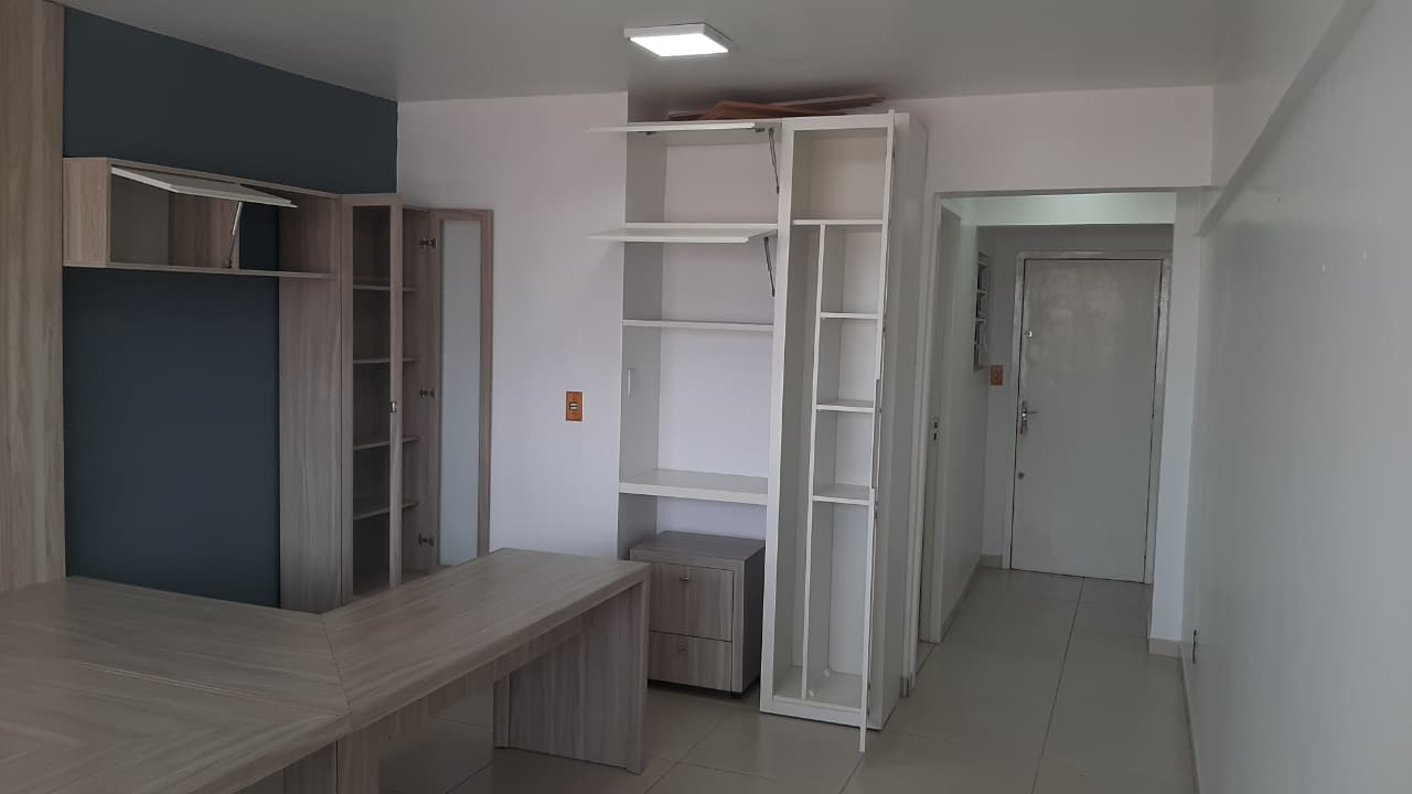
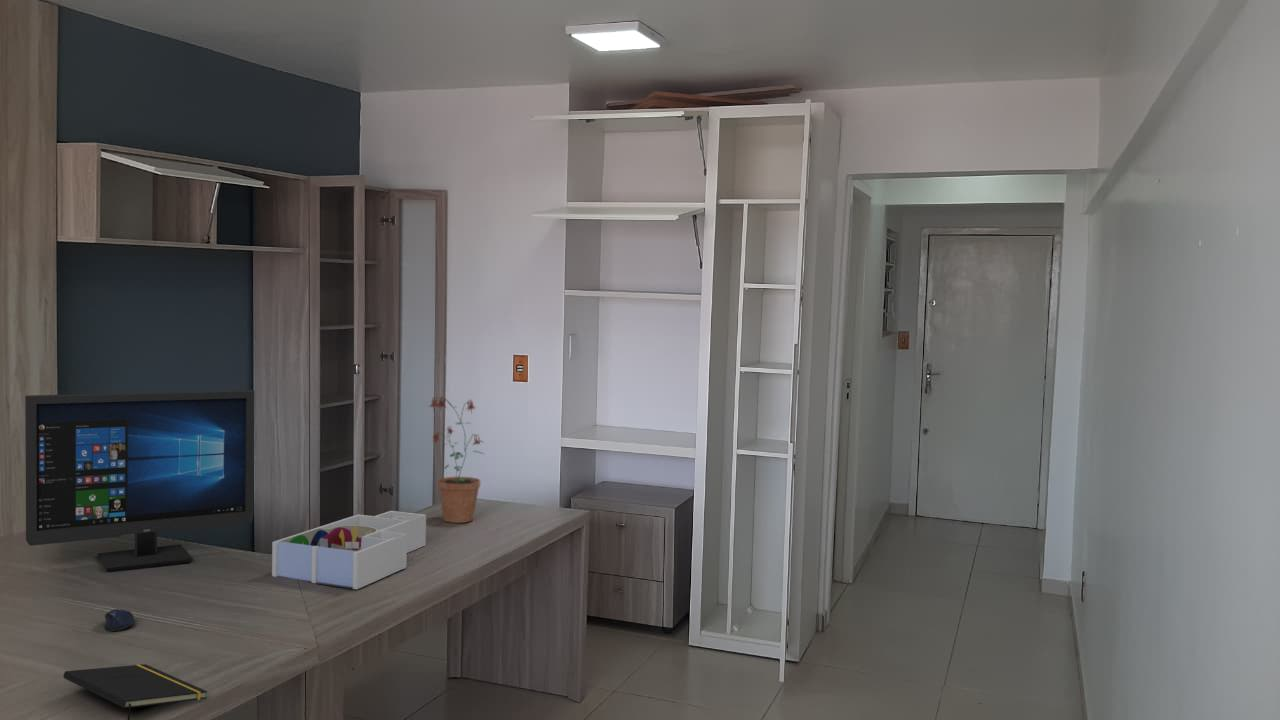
+ desk organizer [271,510,427,590]
+ notepad [63,663,208,720]
+ computer monitor [24,389,256,573]
+ potted plant [429,396,485,524]
+ computer mouse [103,608,135,632]
